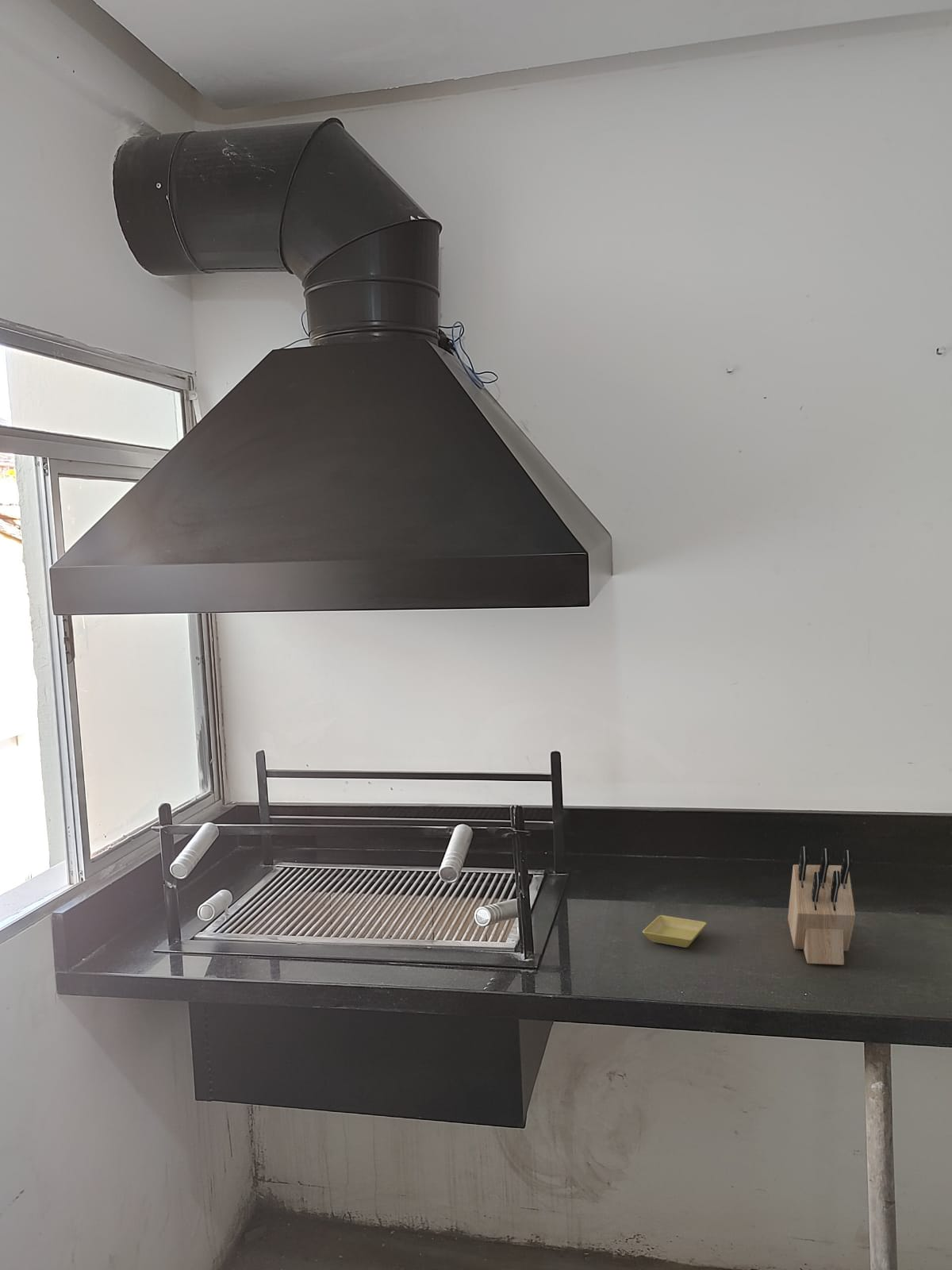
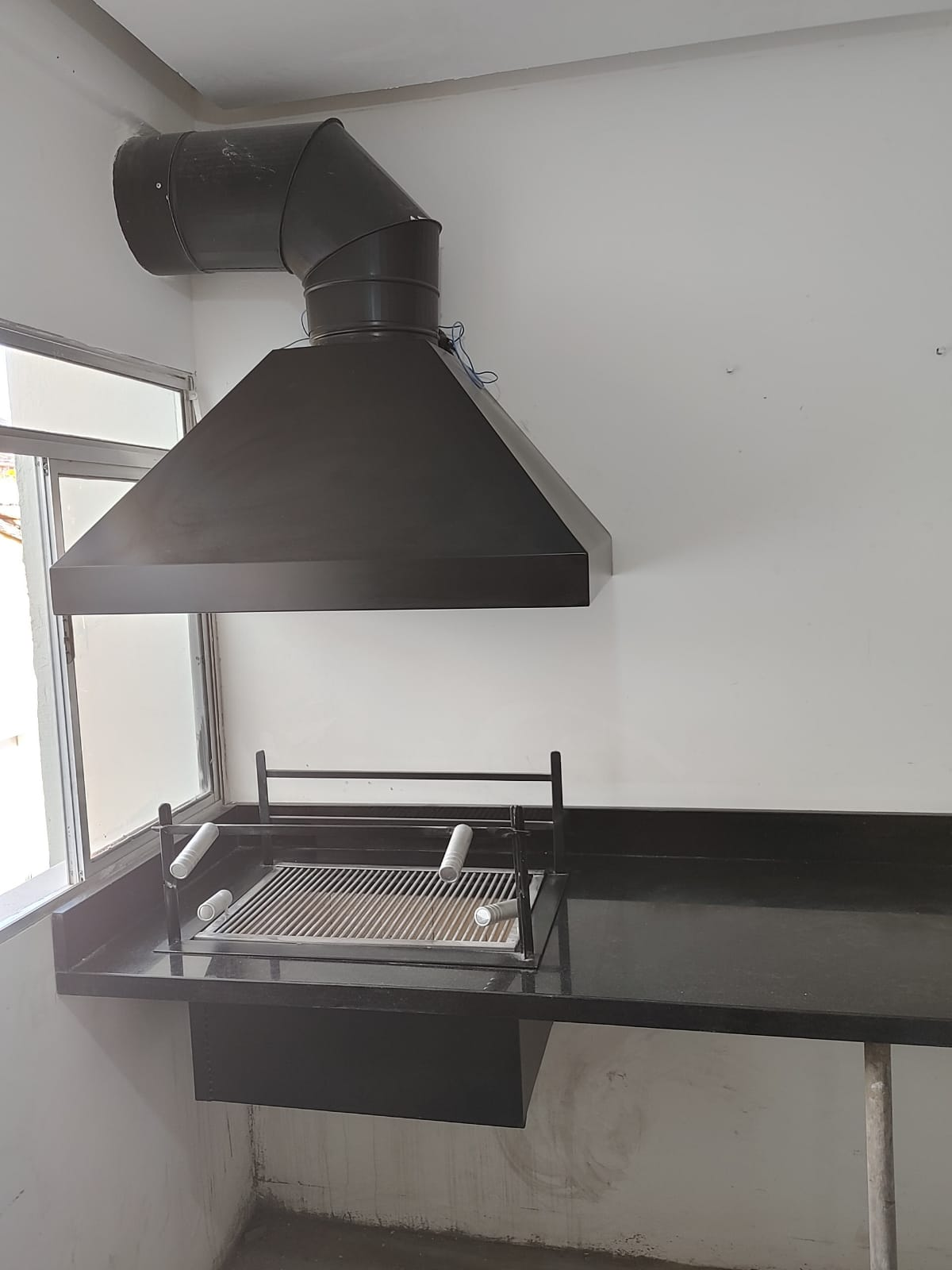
- saucer [642,914,708,949]
- knife block [787,846,856,966]
